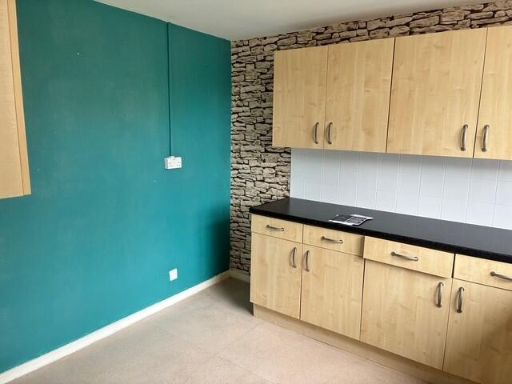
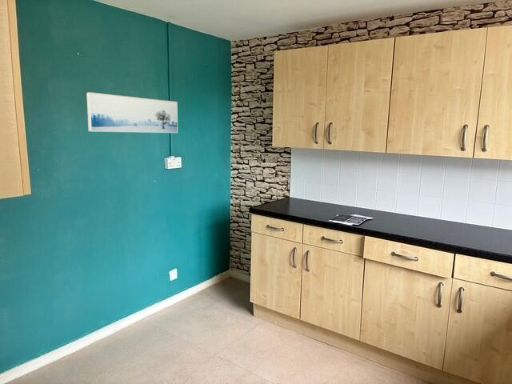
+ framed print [86,91,179,134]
